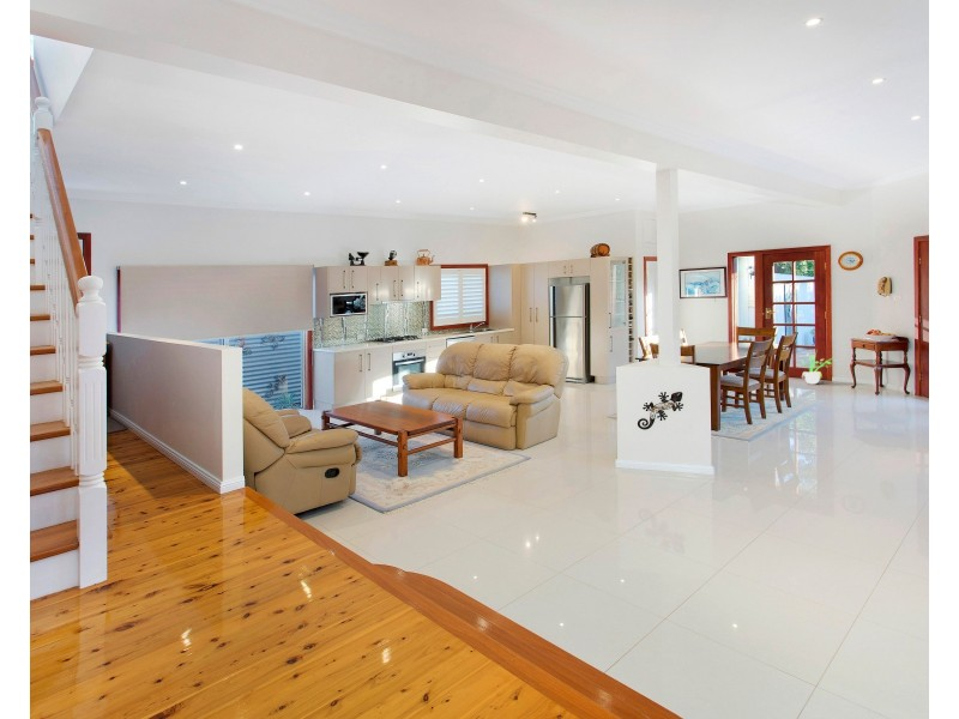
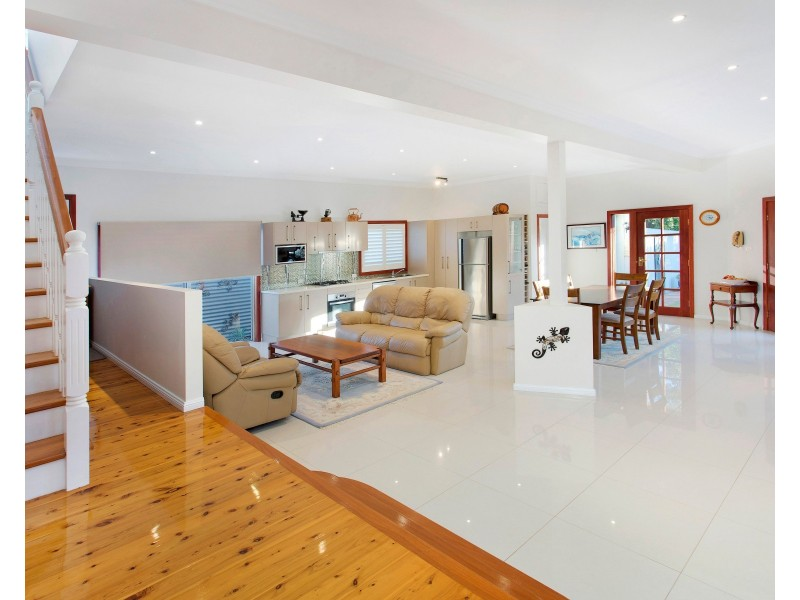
- potted plant [798,349,838,385]
